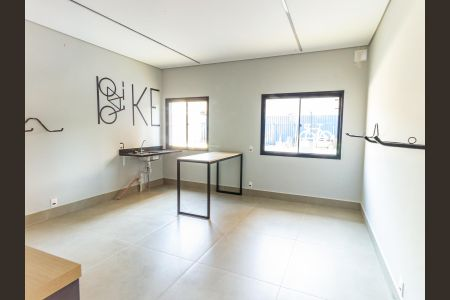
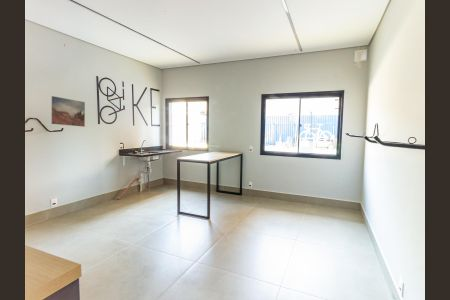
+ wall art [51,95,86,128]
